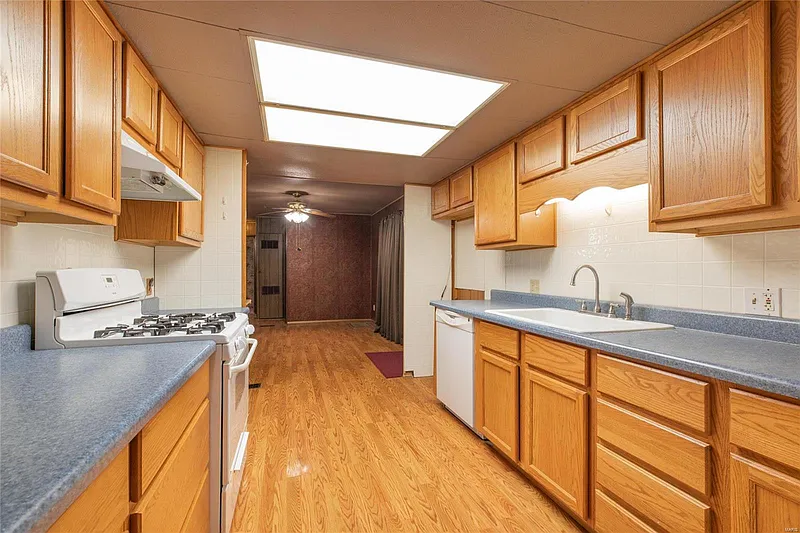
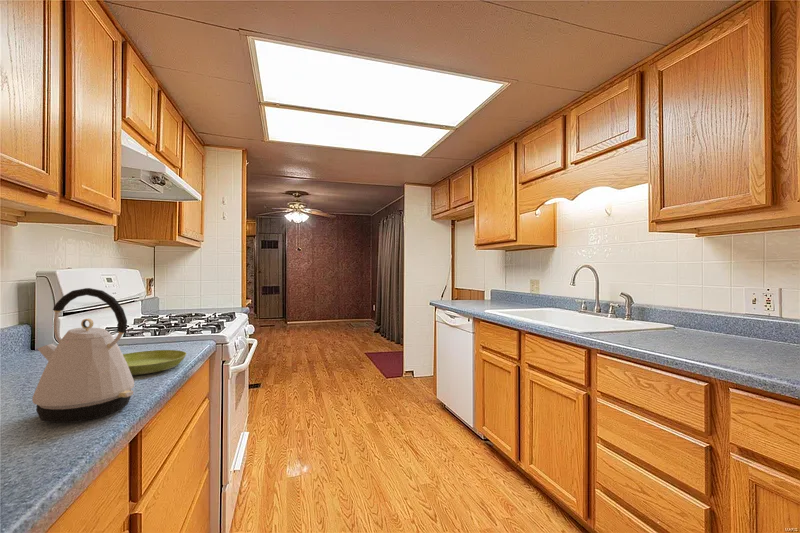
+ saucer [123,349,187,376]
+ kettle [32,287,135,424]
